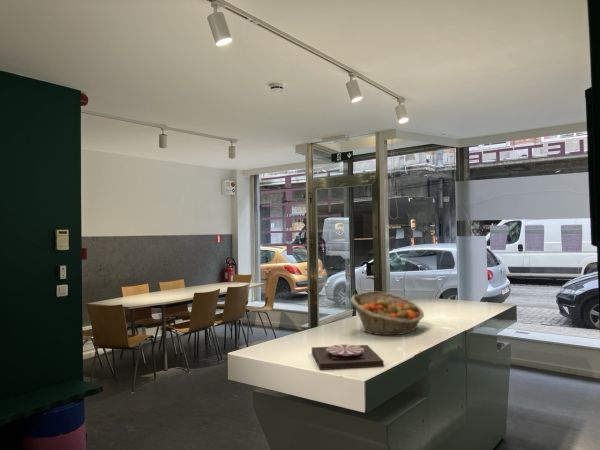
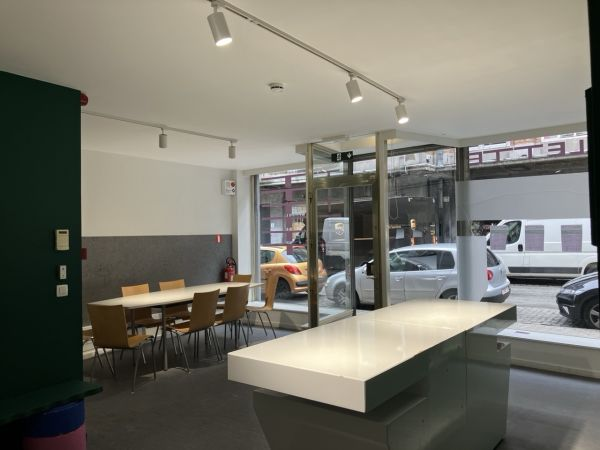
- fruit basket [350,290,425,336]
- plate [311,344,385,371]
